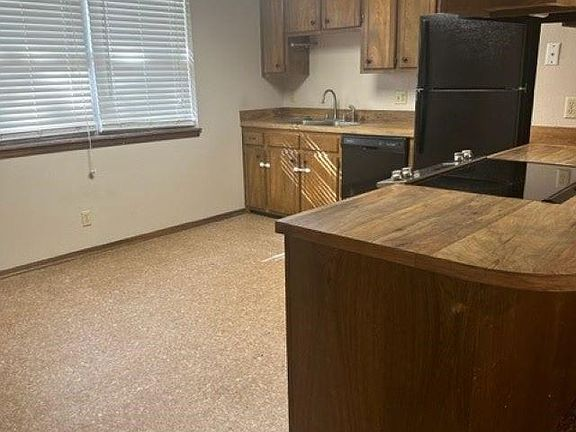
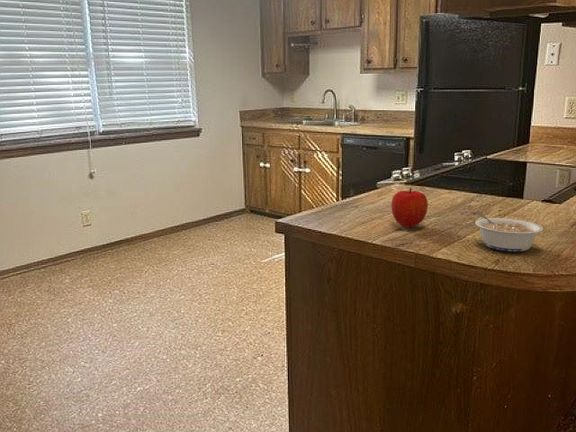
+ legume [474,210,544,252]
+ fruit [390,187,429,229]
